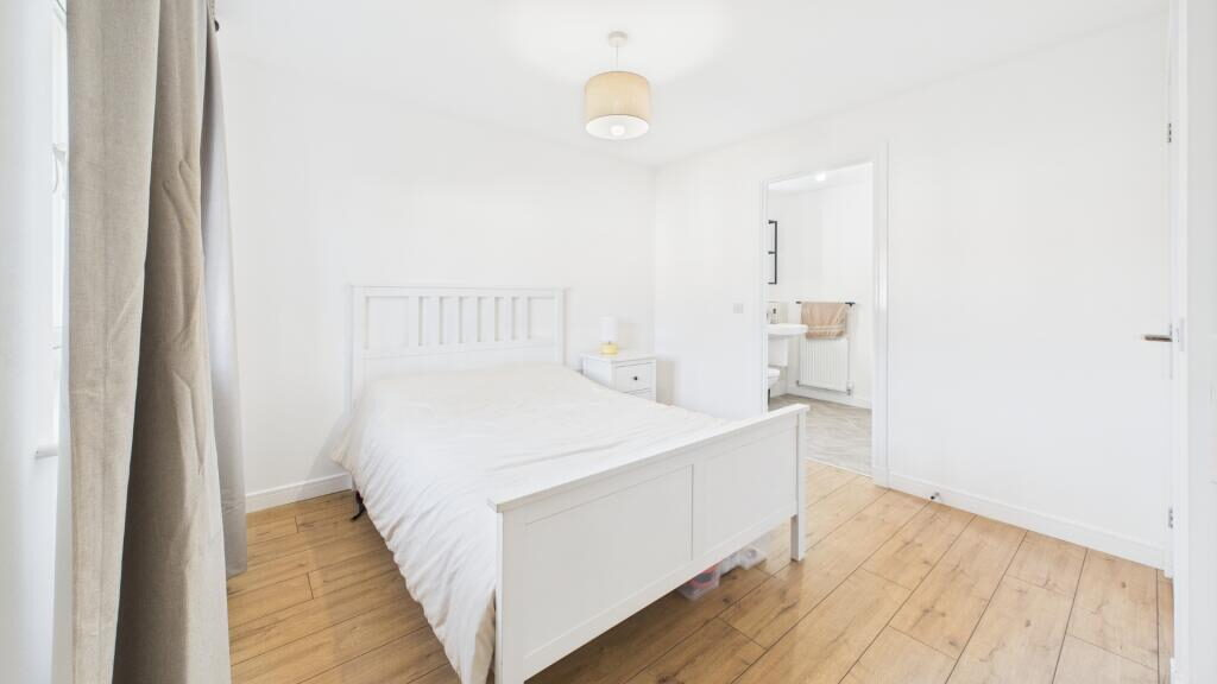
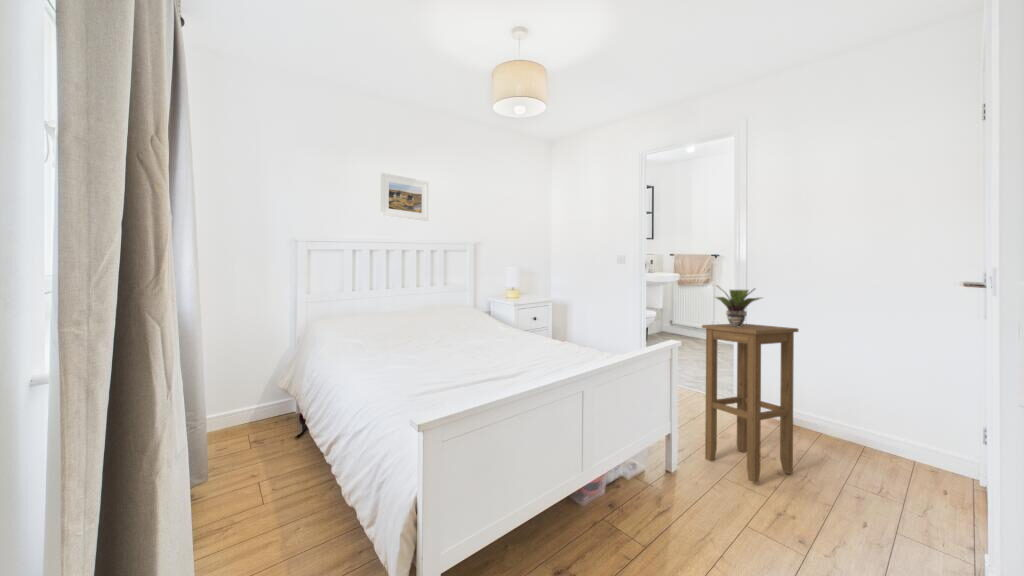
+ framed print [380,172,429,222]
+ potted plant [714,284,763,327]
+ stool [701,323,799,484]
